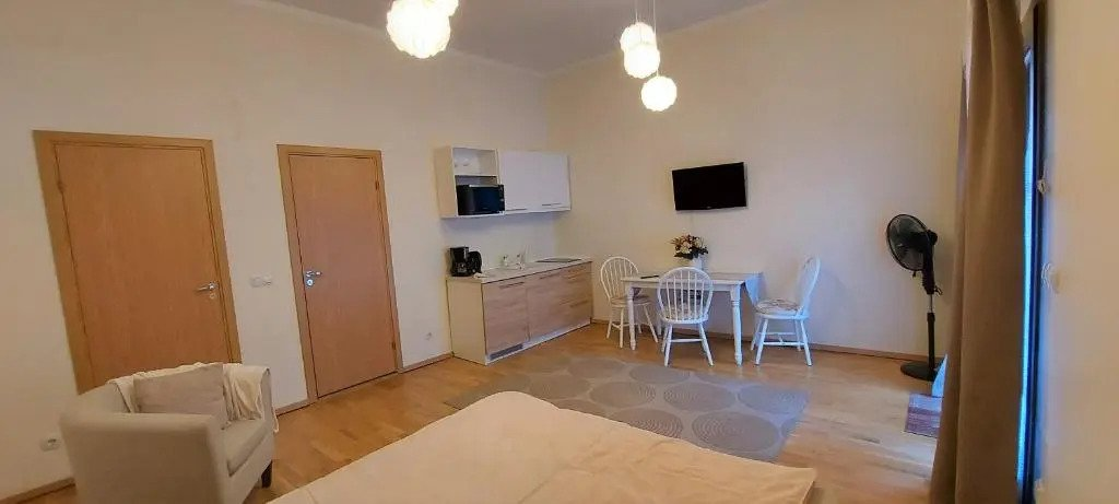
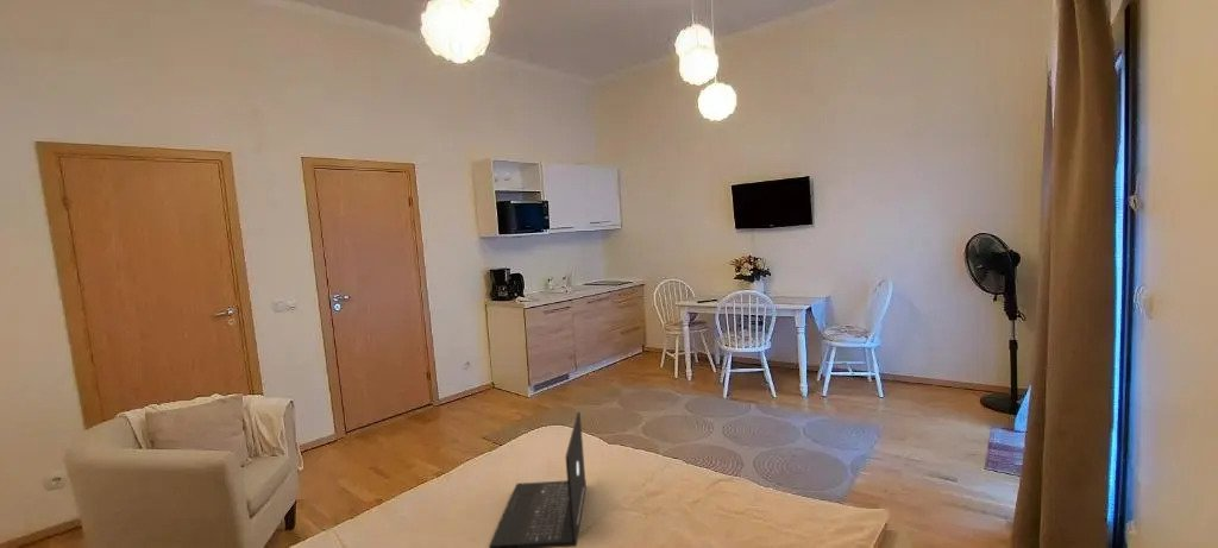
+ laptop [488,411,588,548]
